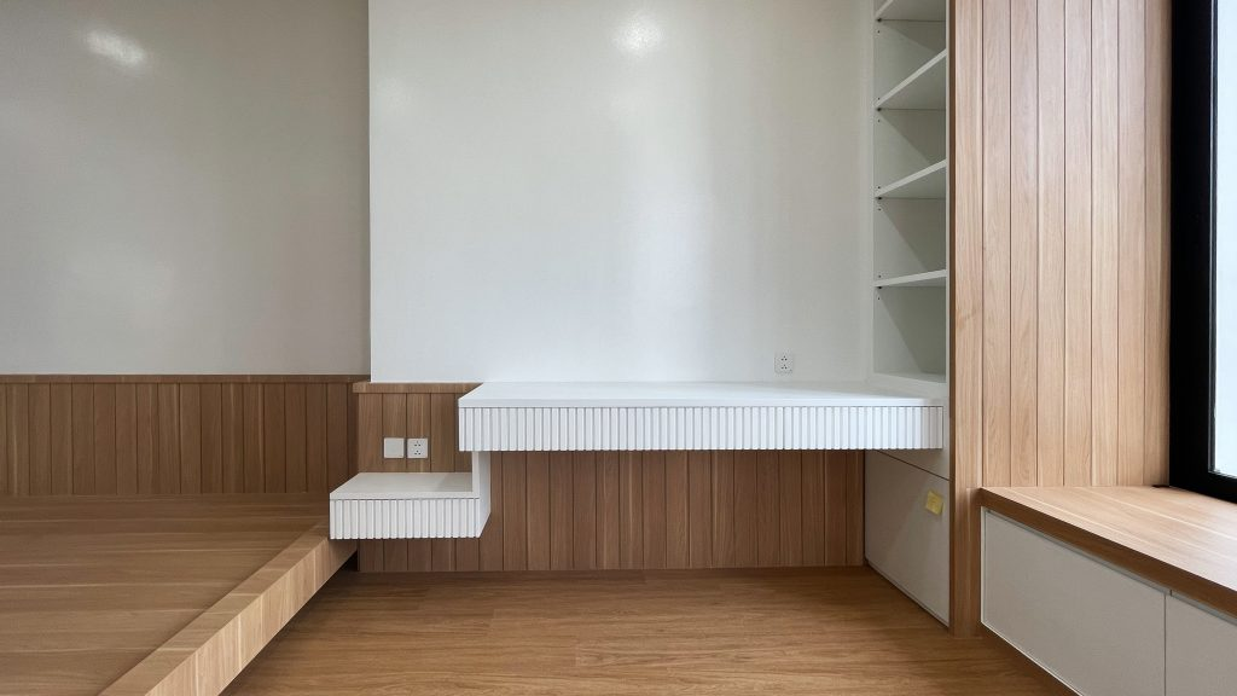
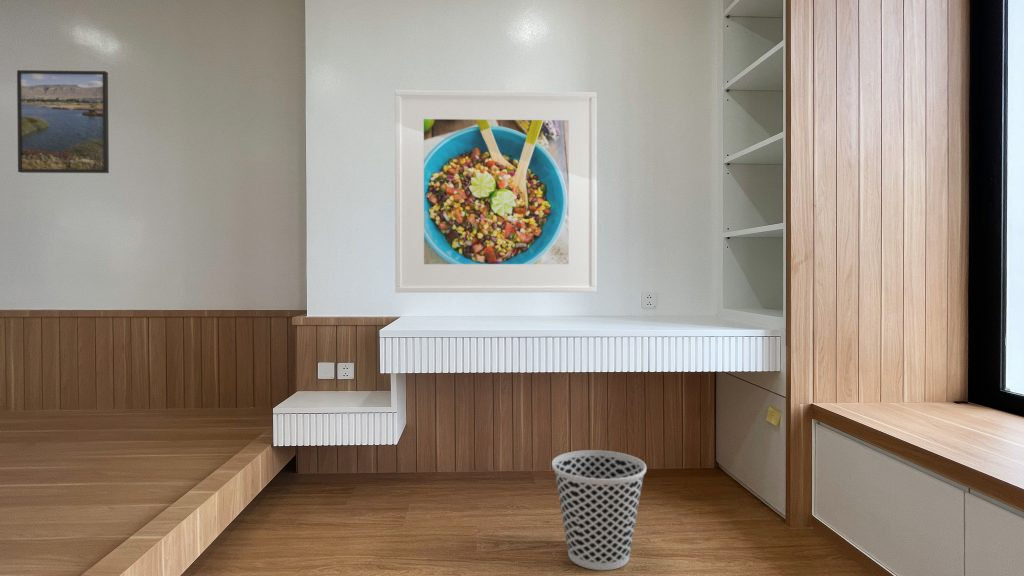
+ wastebasket [551,449,647,571]
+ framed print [394,89,598,293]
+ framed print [16,69,110,174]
